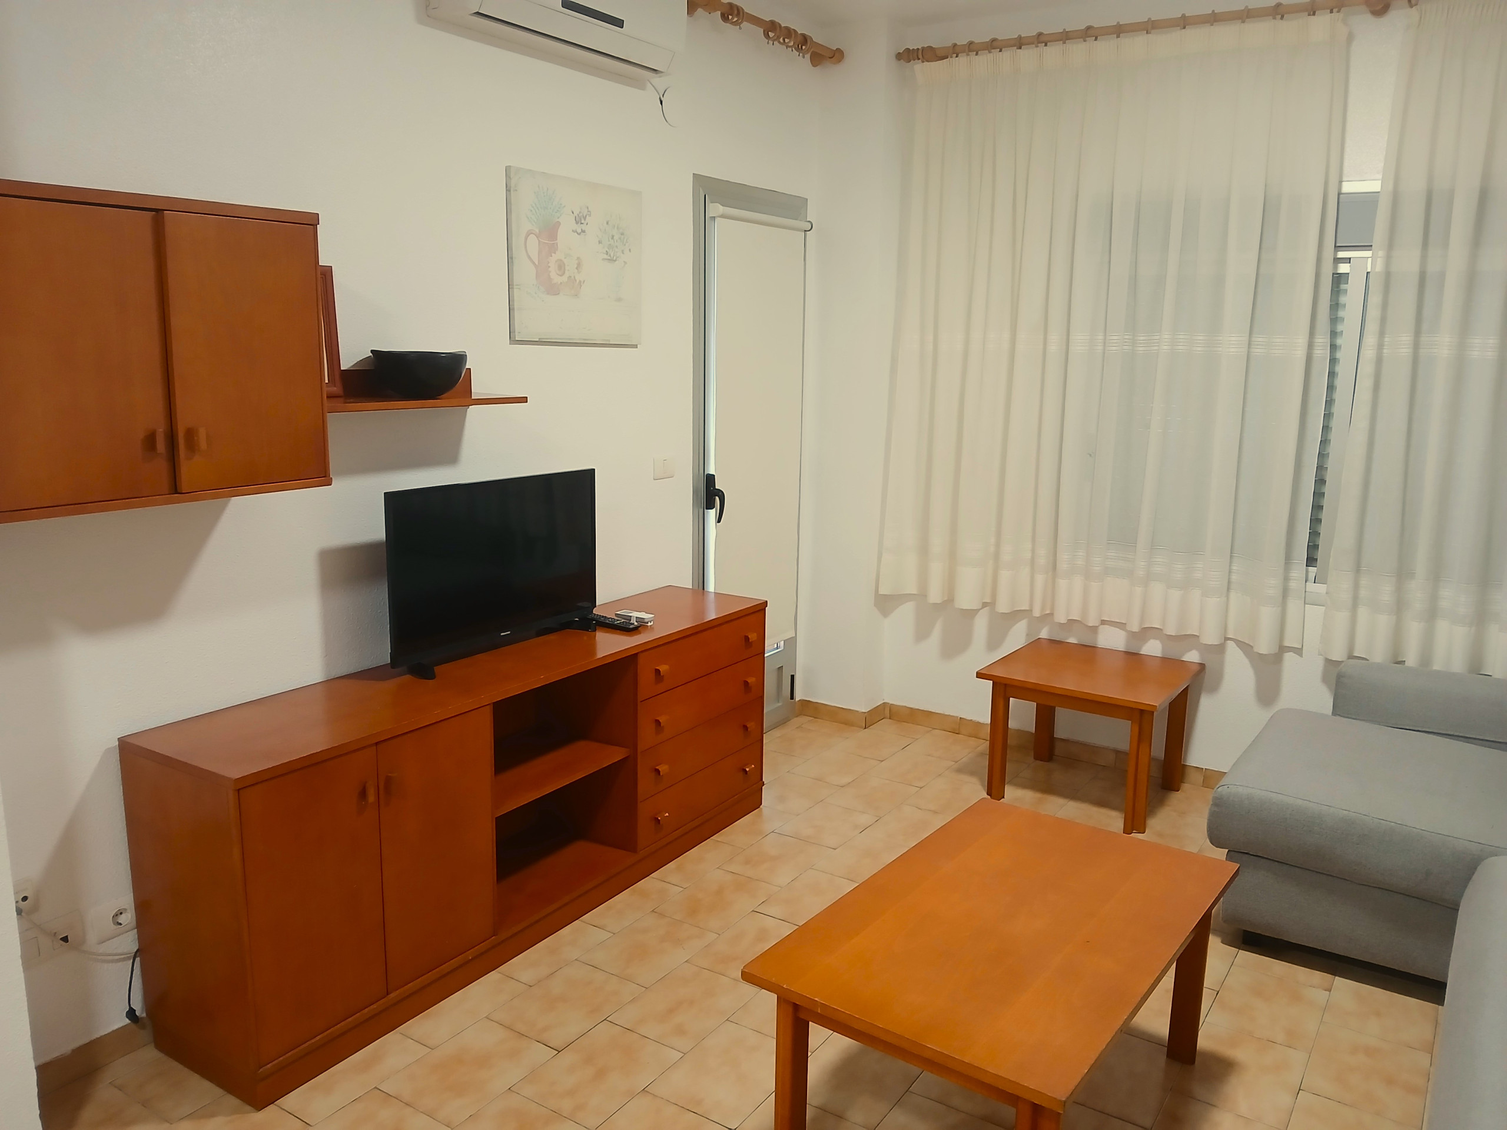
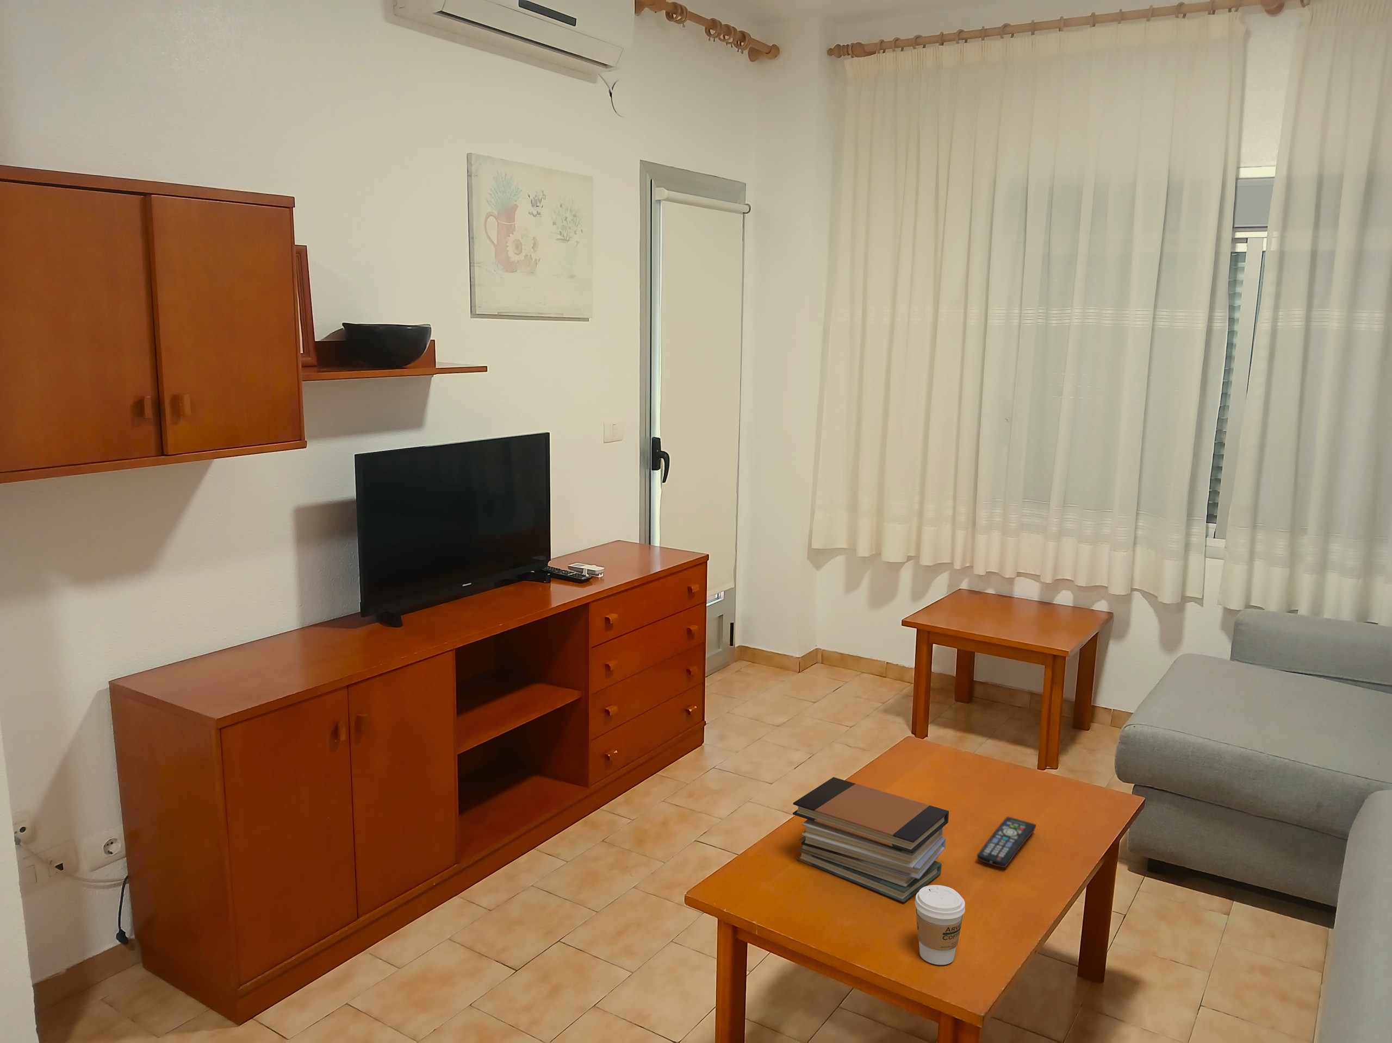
+ coffee cup [914,884,966,965]
+ book stack [792,777,949,903]
+ remote control [975,816,1037,868]
